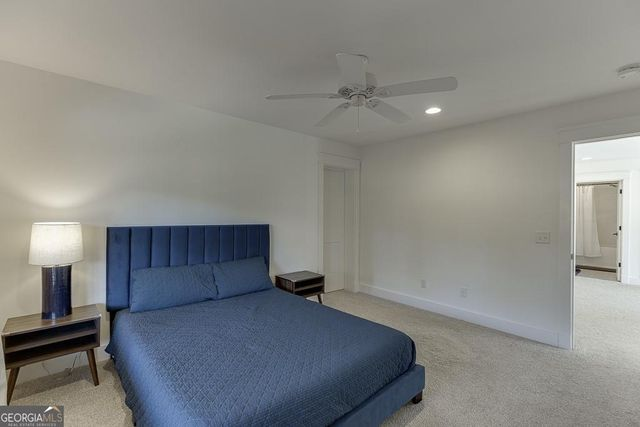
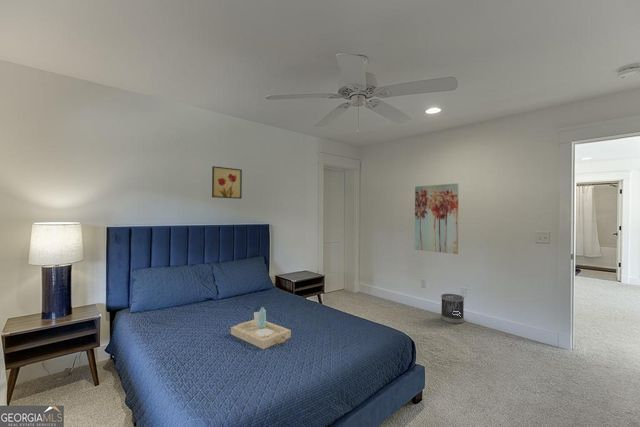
+ wastebasket [440,293,465,325]
+ serving tray [230,306,292,350]
+ wall art [414,183,459,255]
+ wall art [211,165,243,200]
